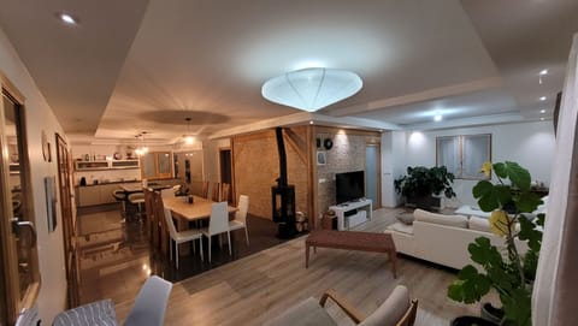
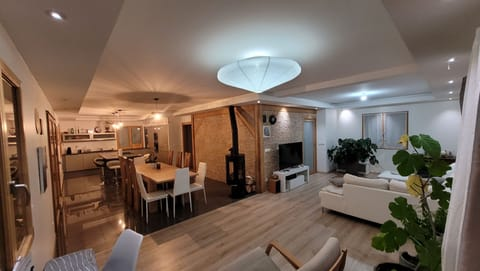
- coffee table [303,227,397,280]
